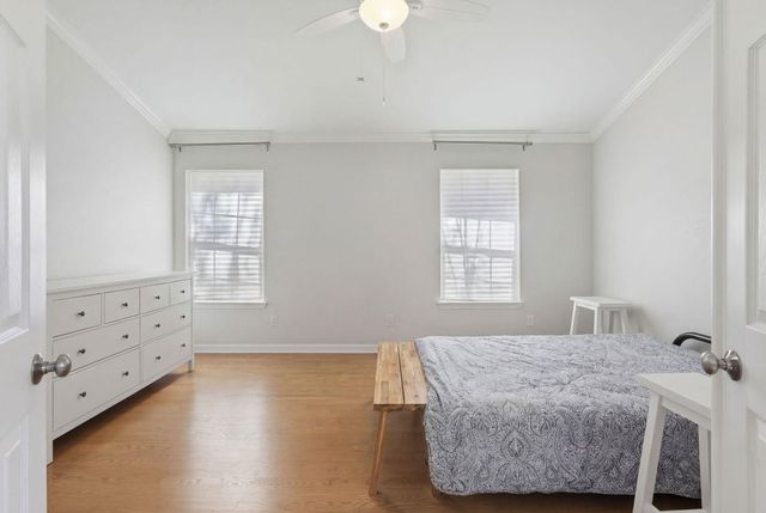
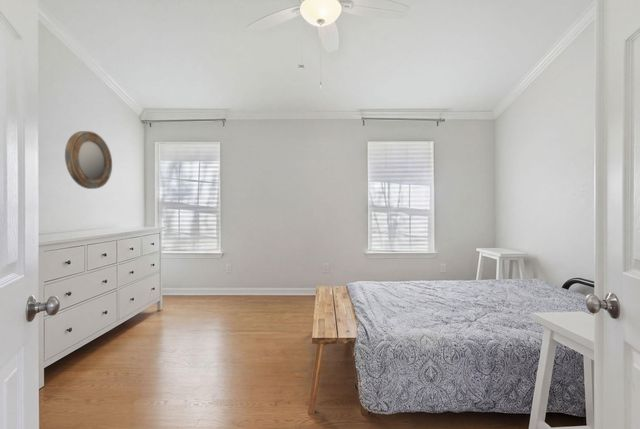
+ home mirror [64,130,113,190]
